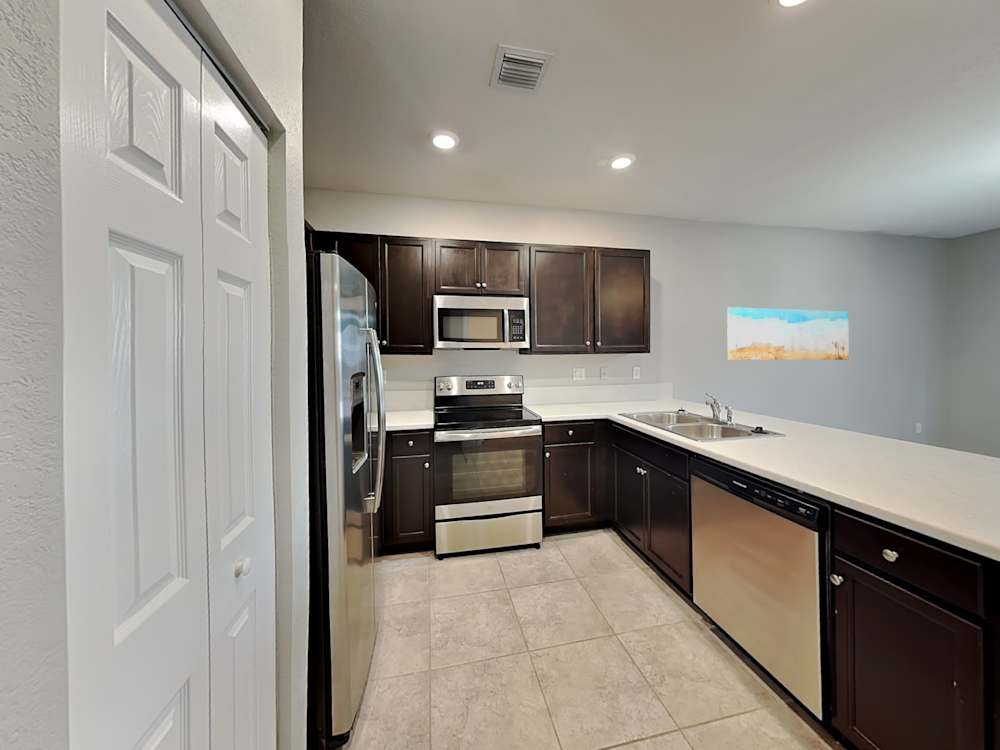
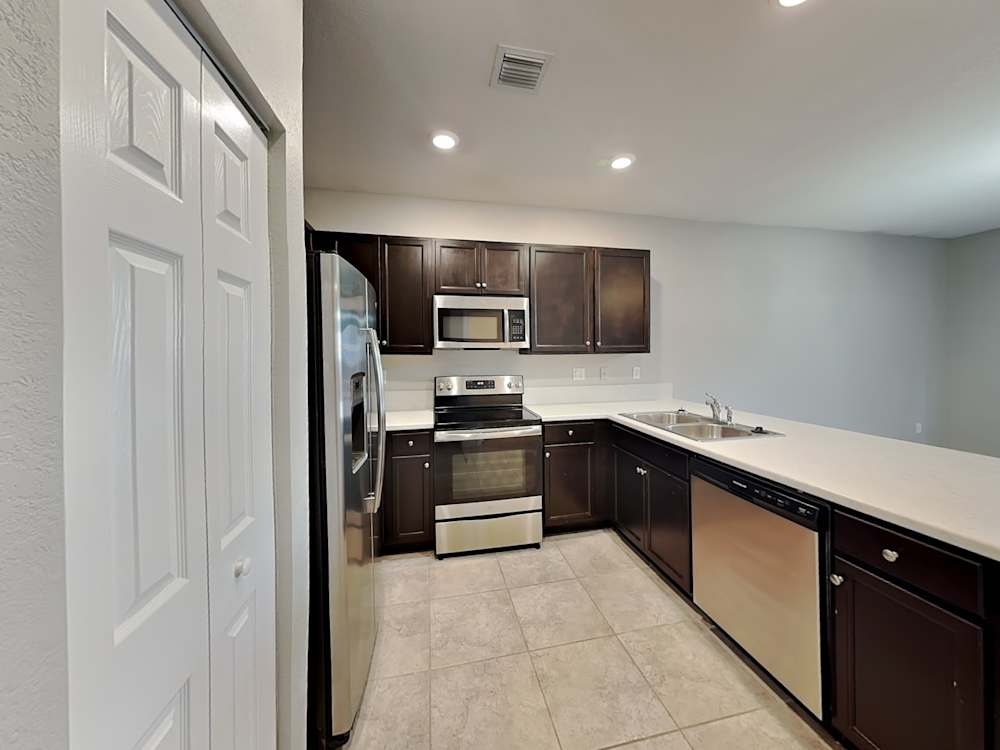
- wall art [726,306,850,361]
